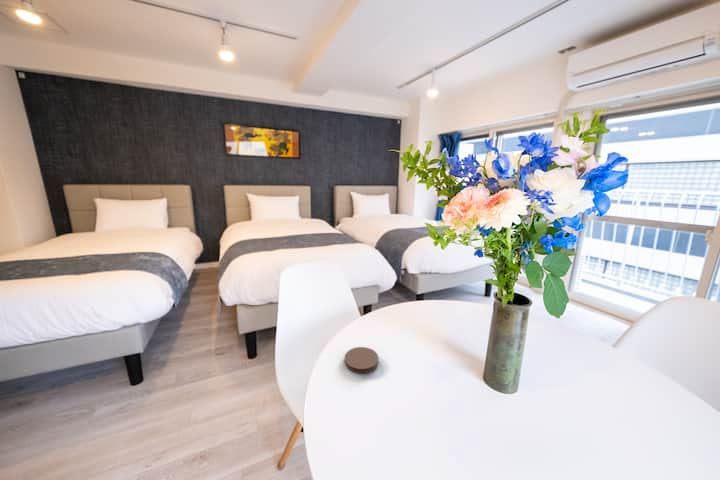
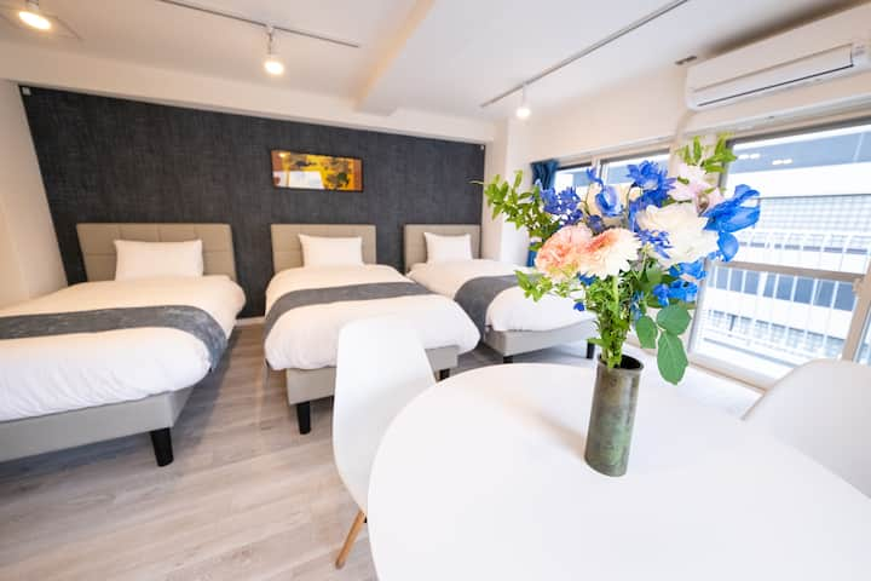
- coaster [344,346,380,374]
